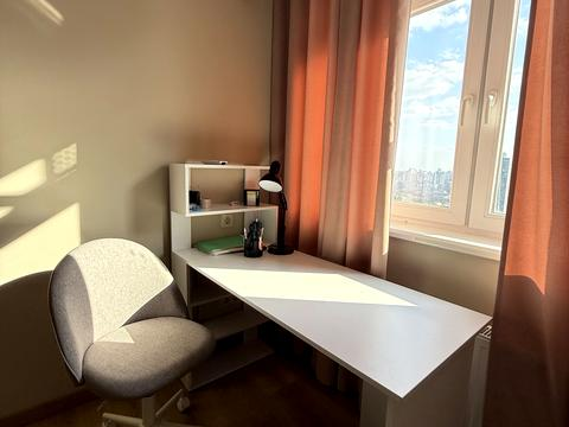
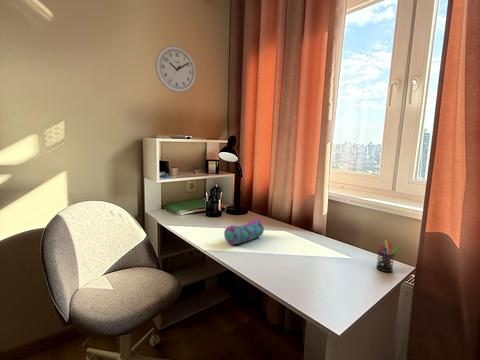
+ pencil case [223,218,265,246]
+ pen holder [375,239,401,273]
+ wall clock [154,45,197,94]
